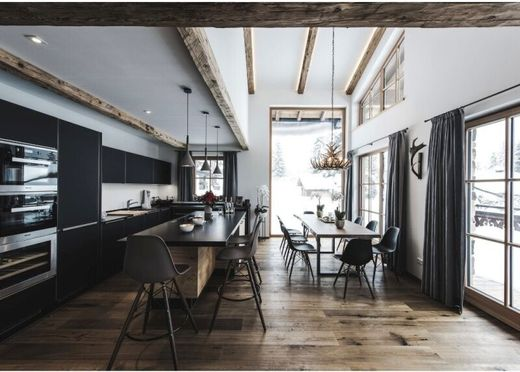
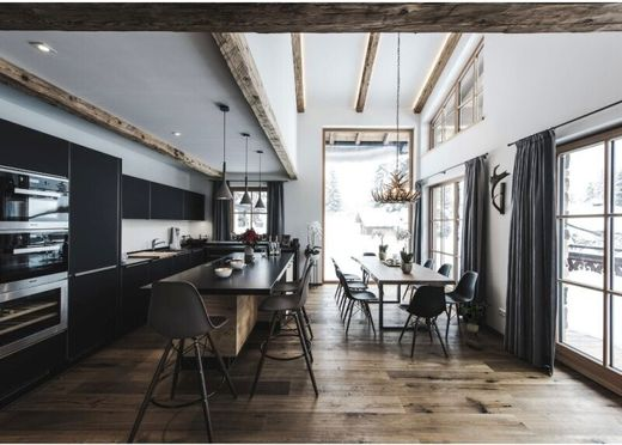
+ decorative plant [458,299,493,350]
